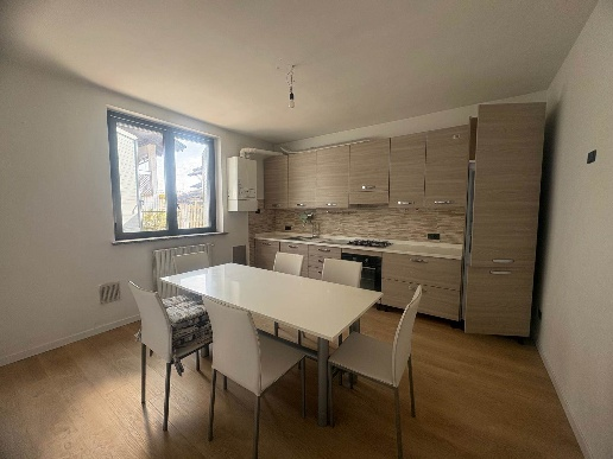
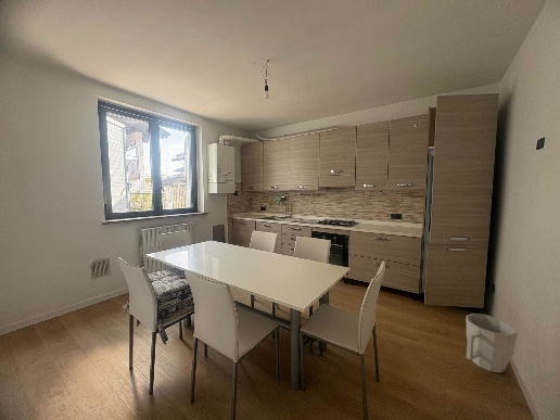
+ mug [466,313,519,374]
